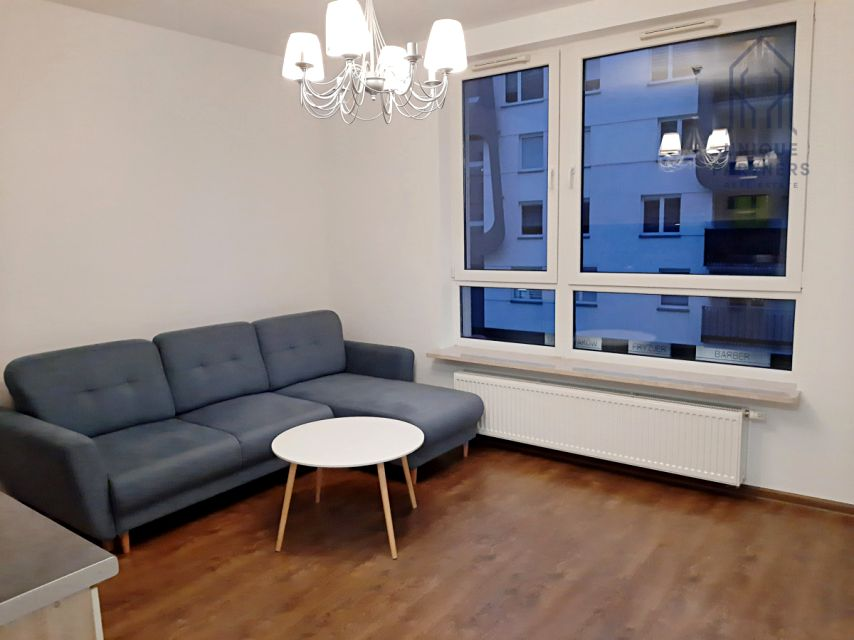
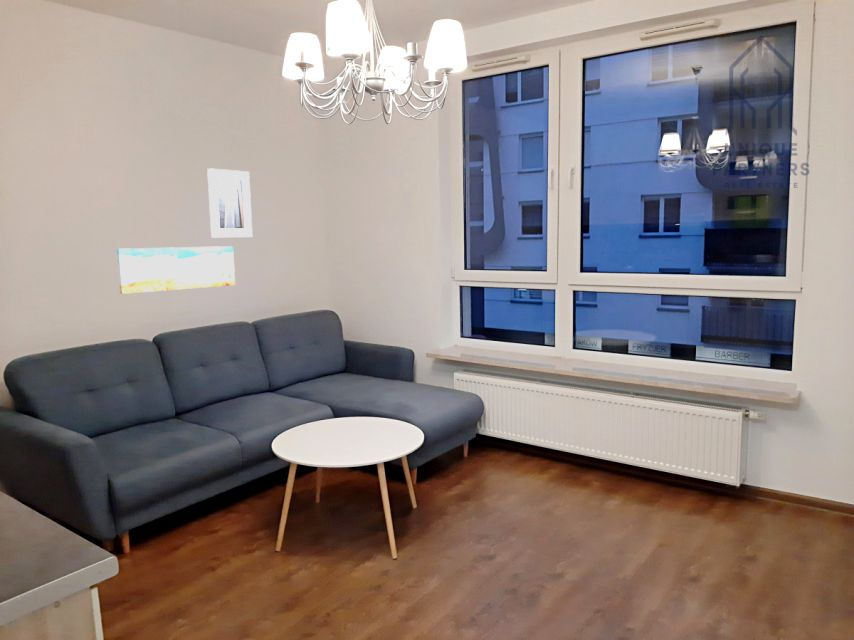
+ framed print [206,167,253,238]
+ wall art [116,245,236,295]
